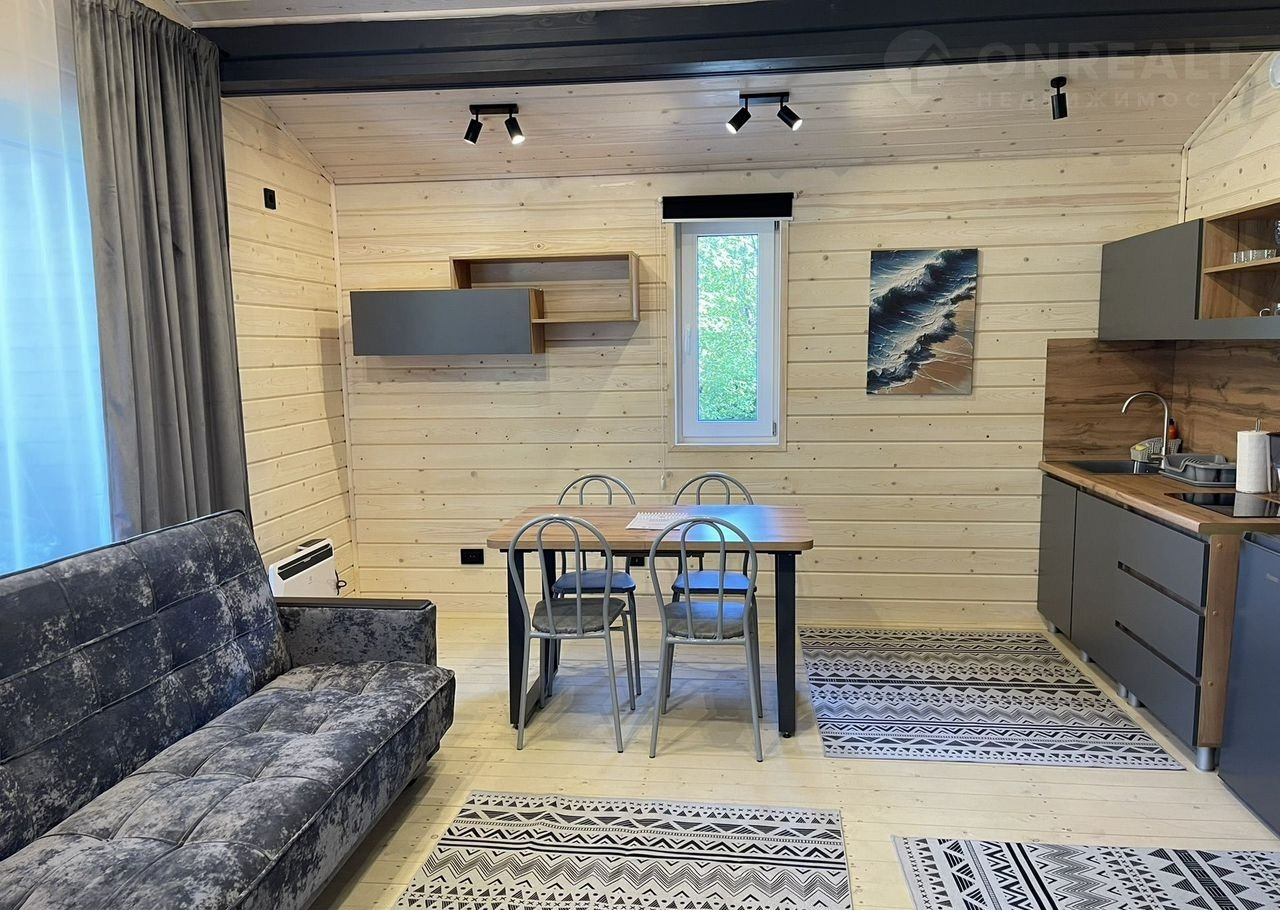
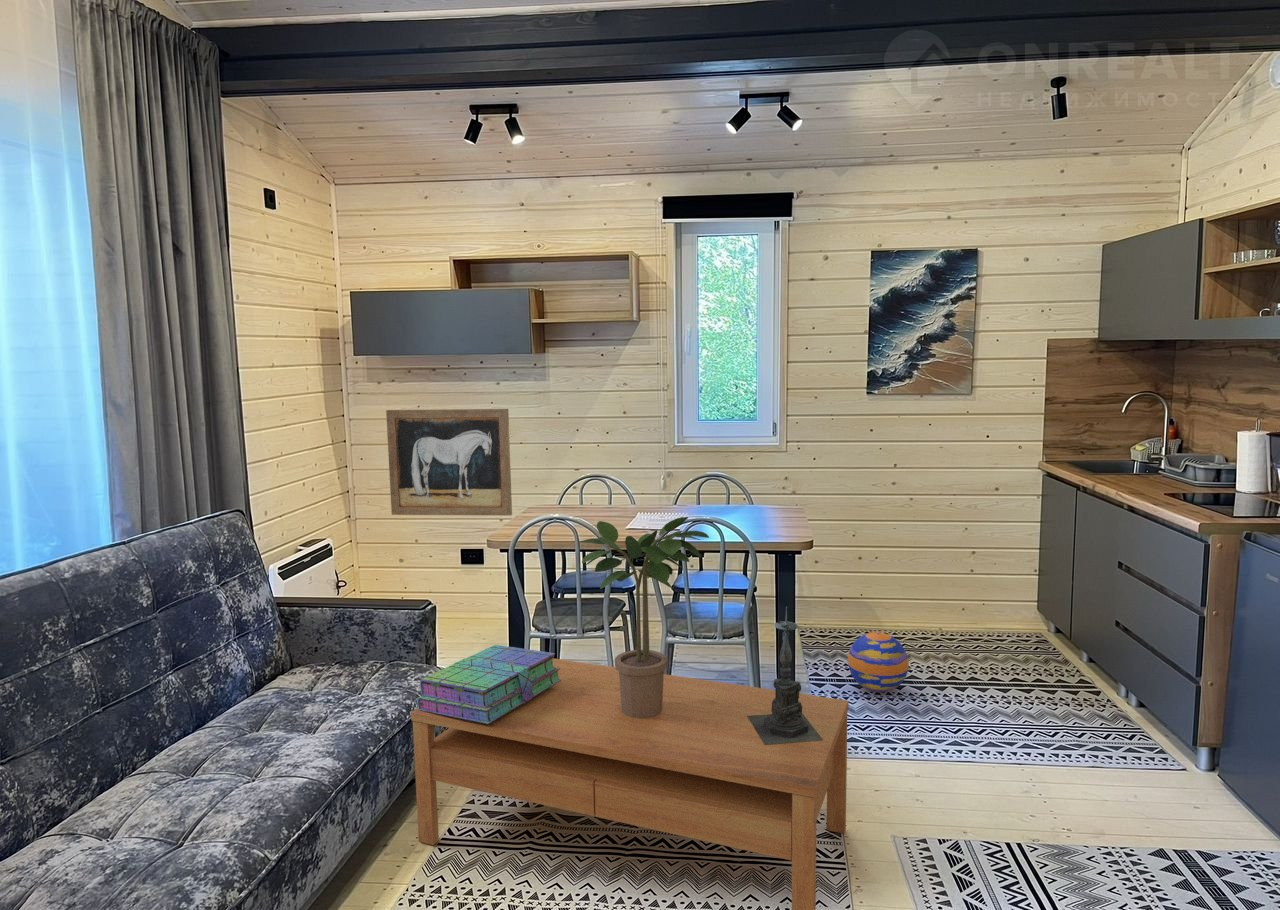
+ potted plant [579,516,710,719]
+ coffee table [410,657,850,910]
+ wall art [385,408,513,516]
+ ball [847,631,910,693]
+ stack of books [416,644,561,724]
+ candle holder [747,606,823,745]
